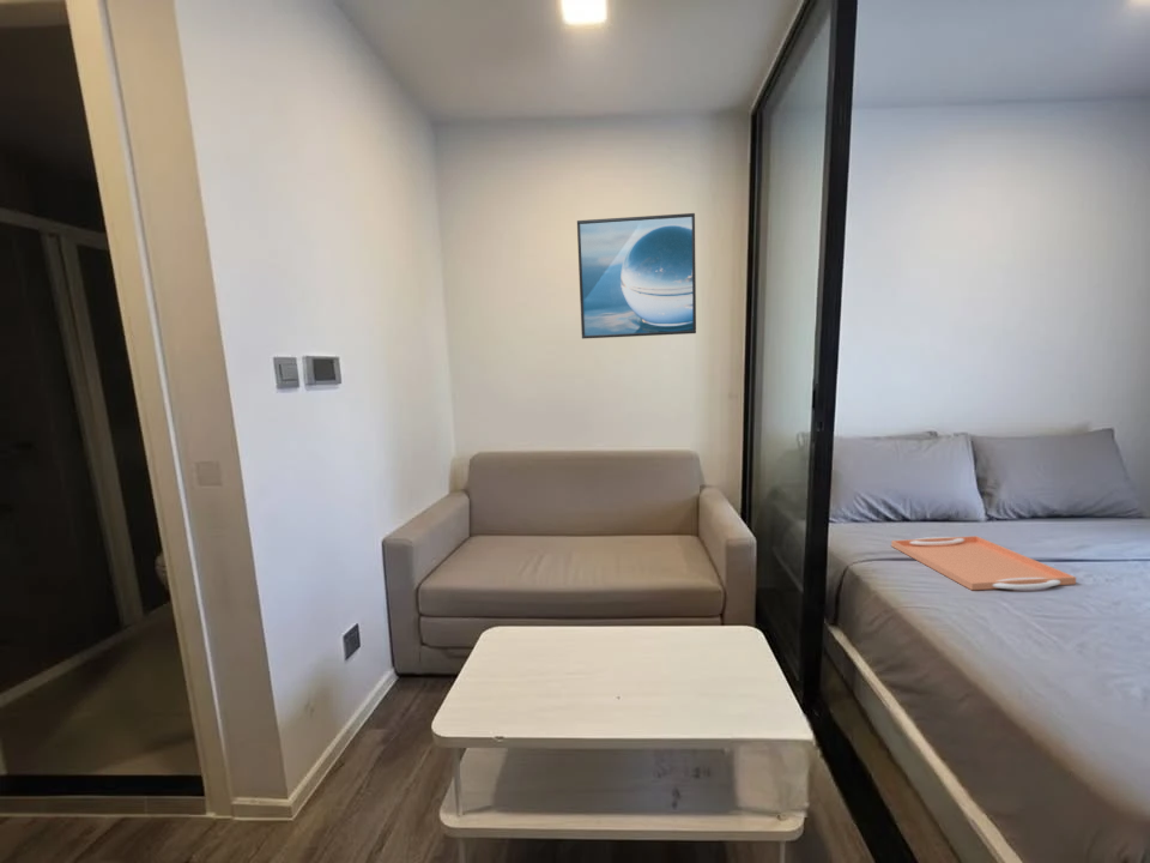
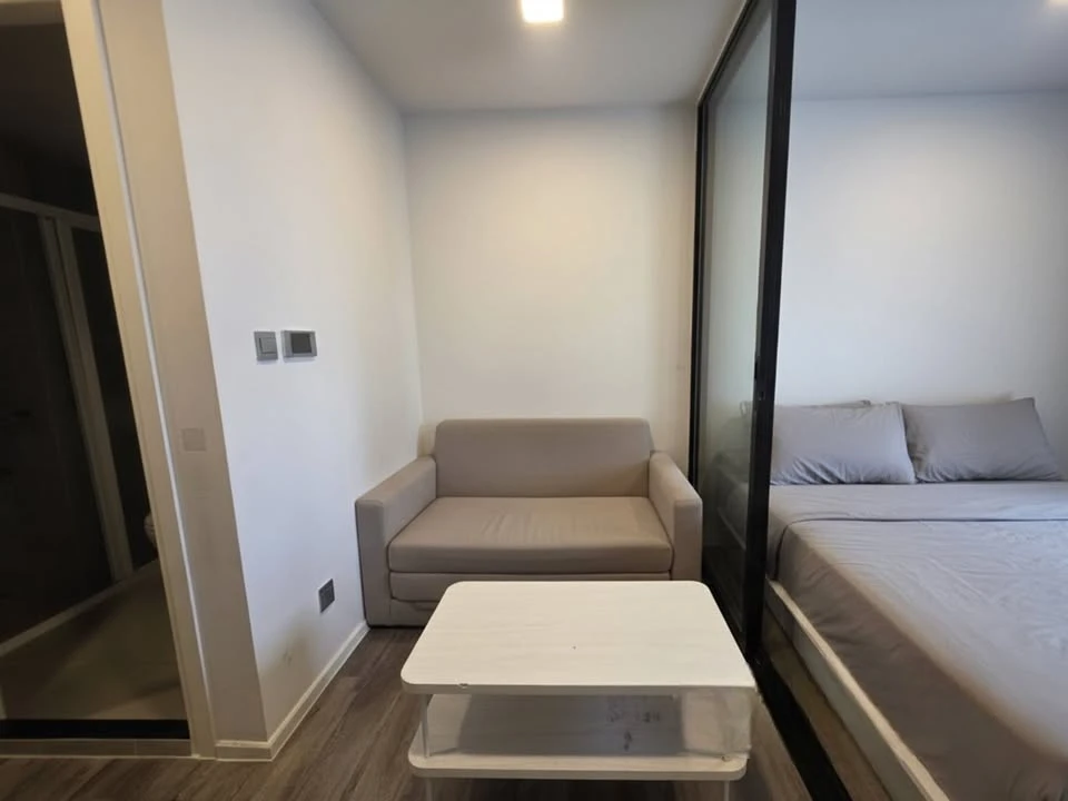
- serving tray [890,535,1077,591]
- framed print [576,212,697,340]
